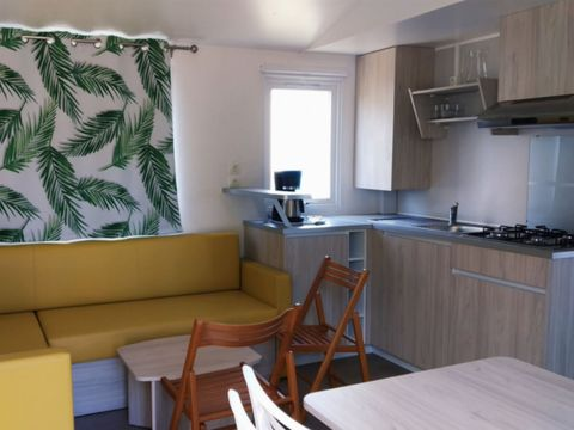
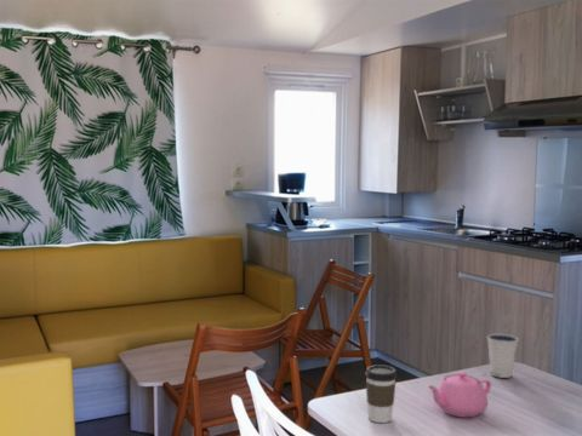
+ coffee cup [364,363,398,424]
+ dixie cup [486,333,520,379]
+ teapot [427,371,492,418]
